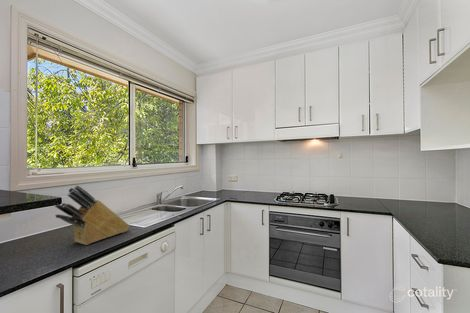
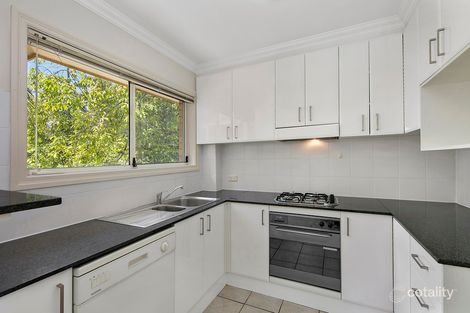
- knife block [54,185,131,246]
